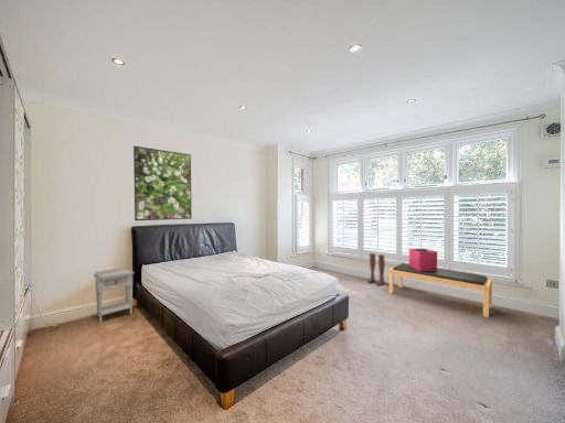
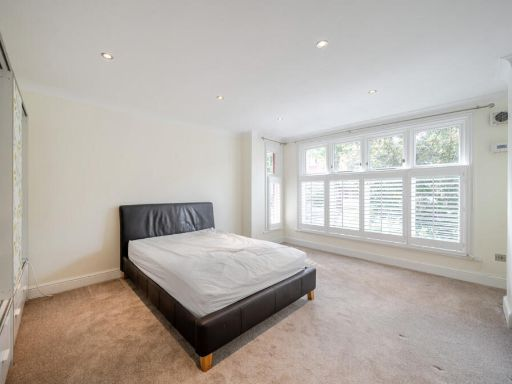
- bench [388,262,493,318]
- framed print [132,145,193,221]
- boots [366,252,386,286]
- storage bin [408,248,438,271]
- nightstand [93,267,136,324]
